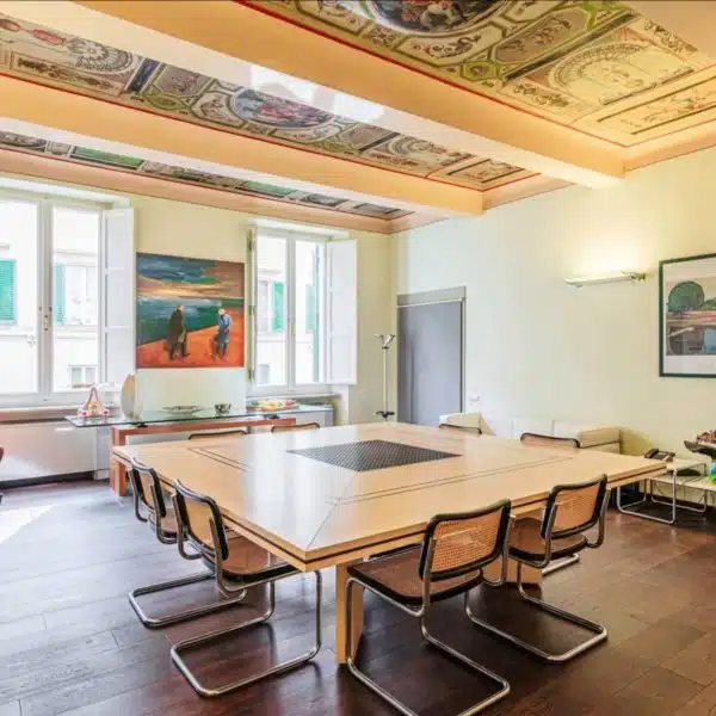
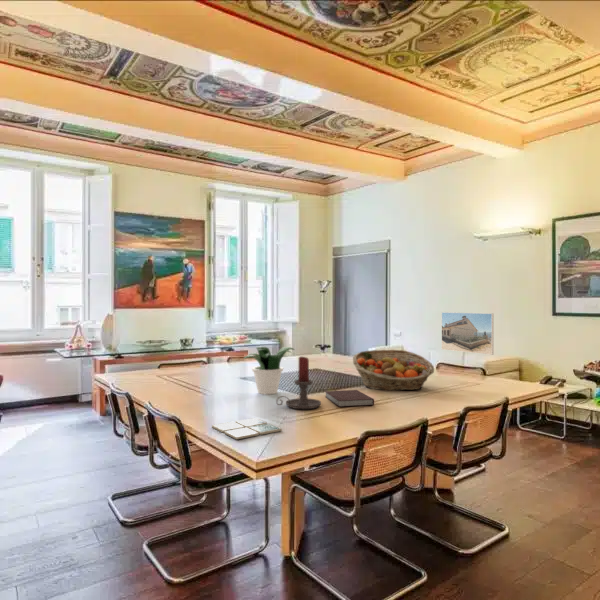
+ potted plant [242,346,295,395]
+ notebook [324,389,375,408]
+ candle holder [275,356,322,410]
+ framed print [441,311,494,356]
+ drink coaster [211,417,283,441]
+ fruit basket [352,349,435,392]
